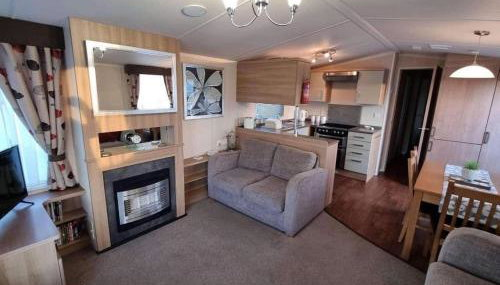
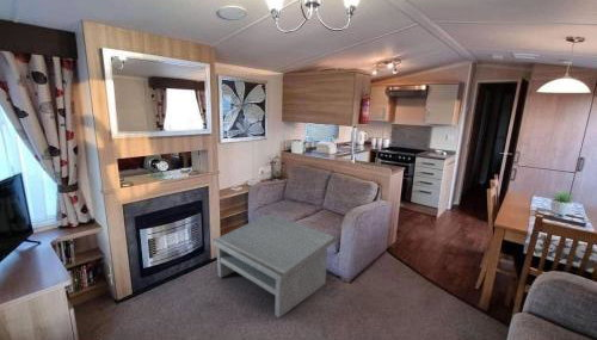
+ coffee table [213,212,337,319]
